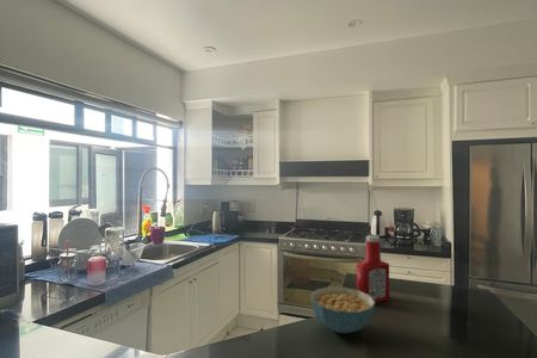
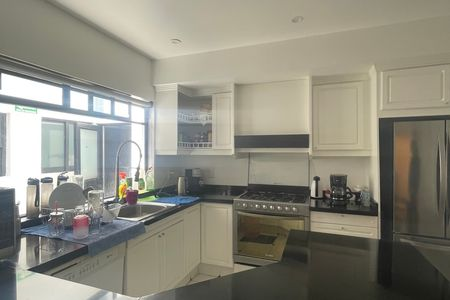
- cereal bowl [310,285,376,334]
- soap bottle [356,235,390,303]
